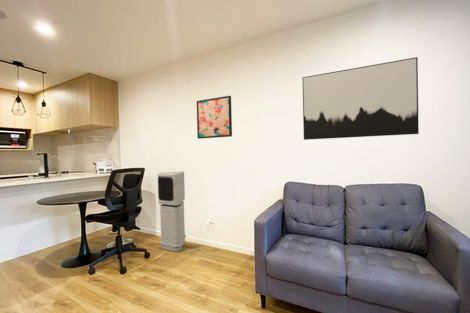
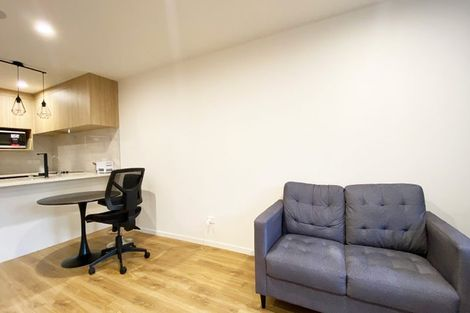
- air purifier [157,170,187,252]
- wall art [301,56,420,141]
- wall art [196,95,233,140]
